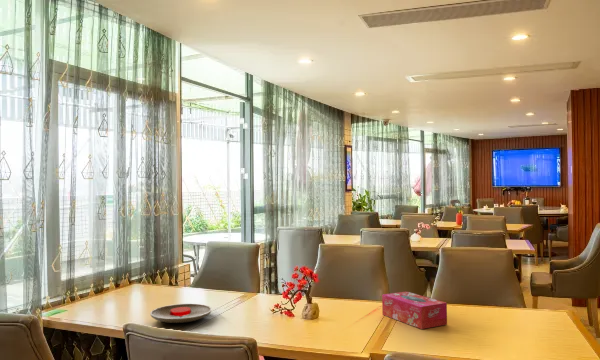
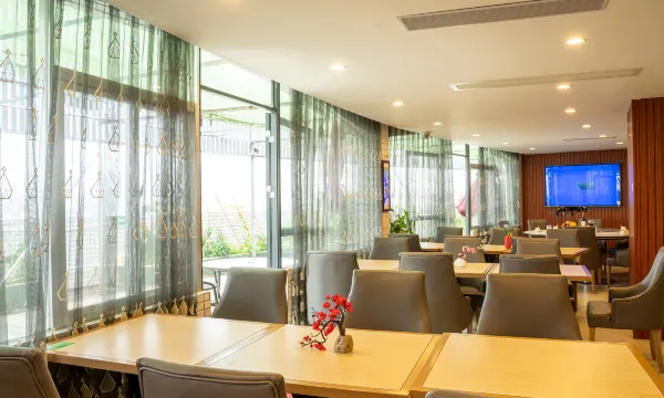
- tissue box [381,291,448,330]
- plate [149,303,213,324]
